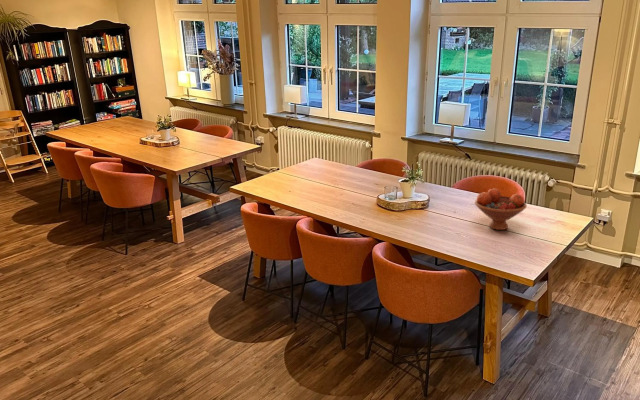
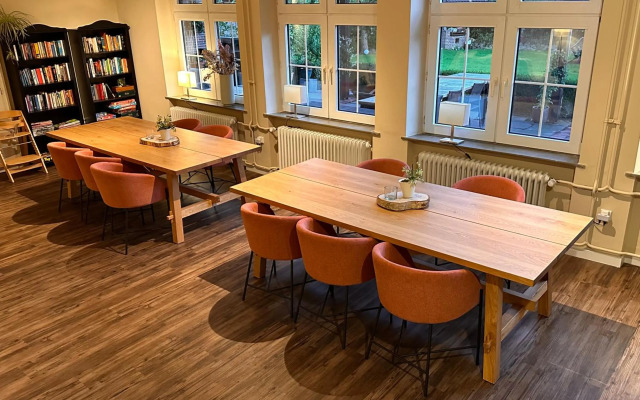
- fruit bowl [474,188,528,231]
